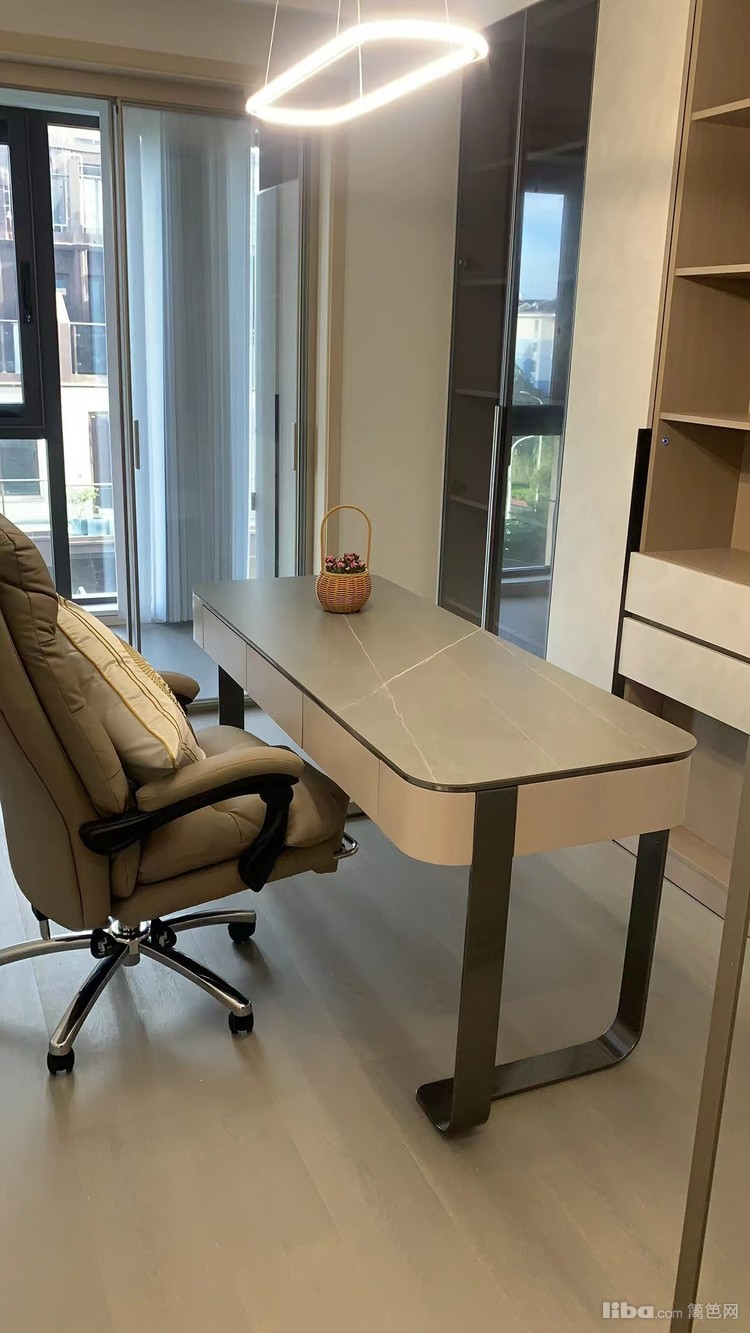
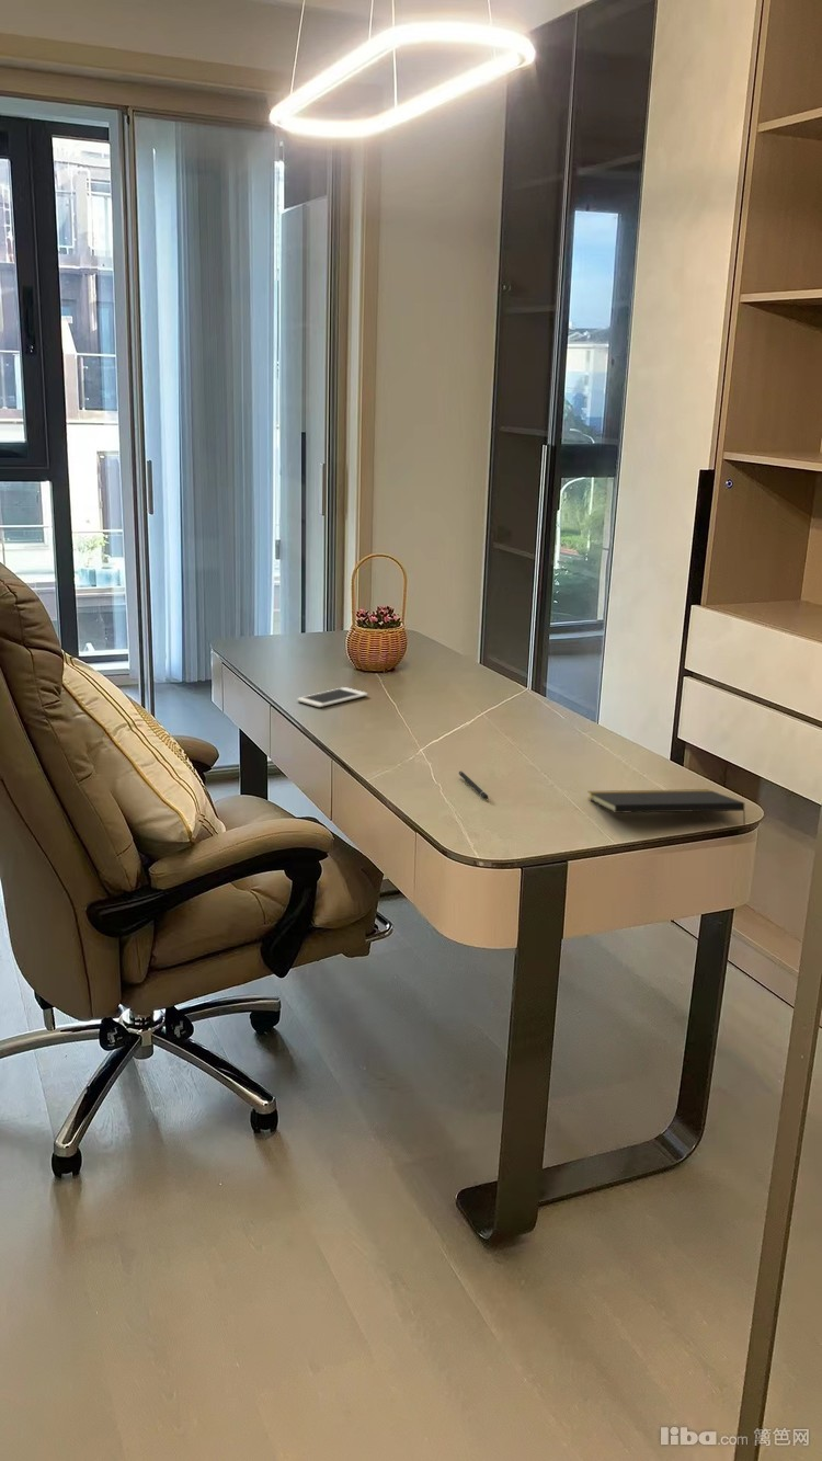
+ cell phone [296,686,368,708]
+ notepad [586,788,746,829]
+ pen [458,771,489,800]
